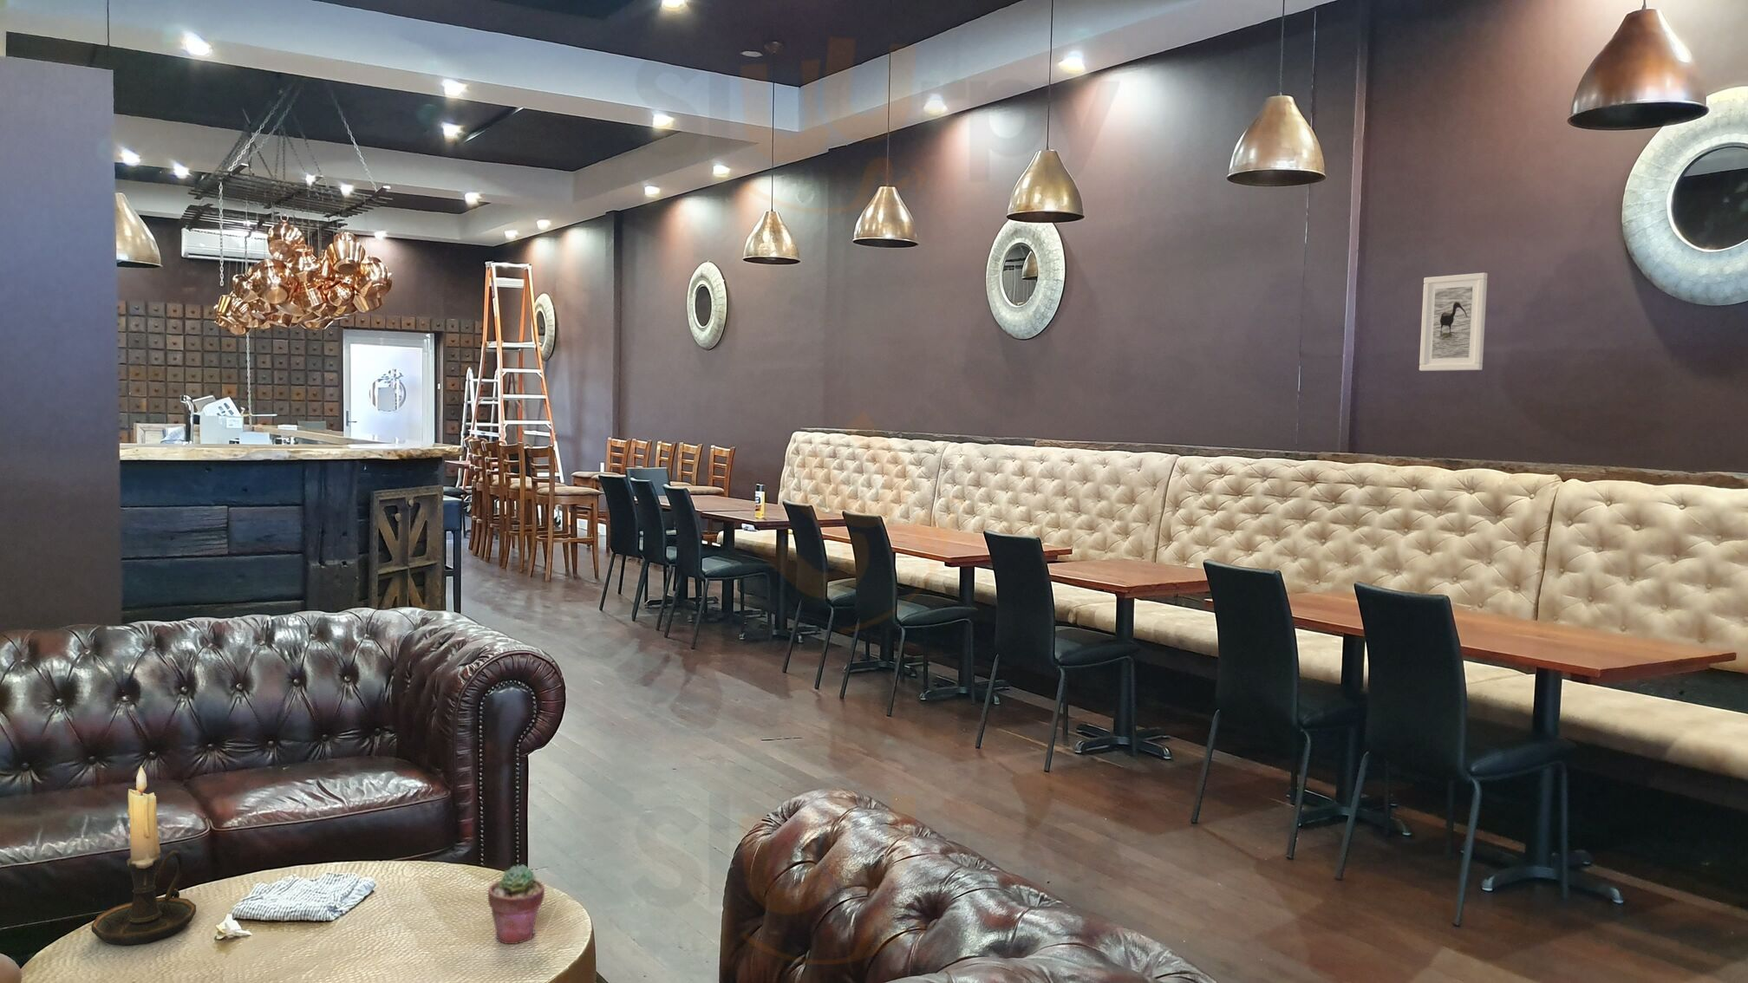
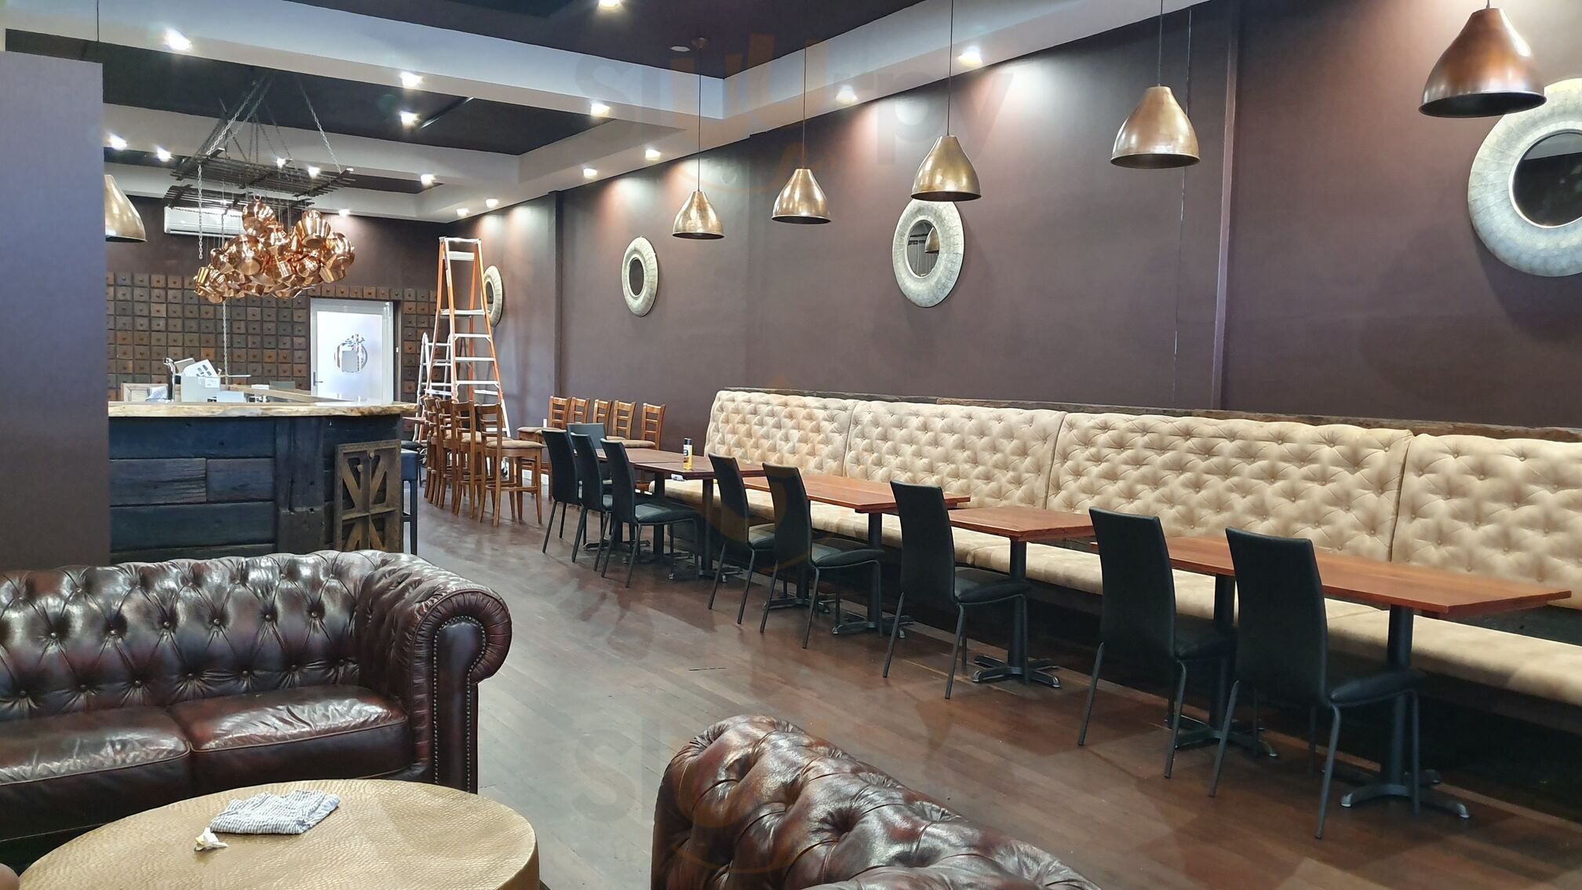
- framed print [1419,272,1489,372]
- candle holder [90,765,197,947]
- potted succulent [487,863,545,945]
